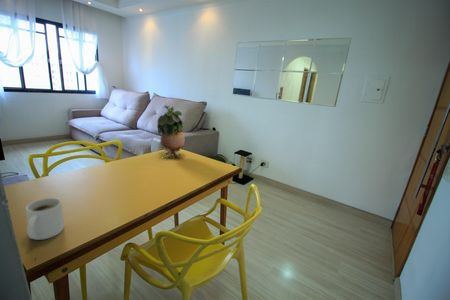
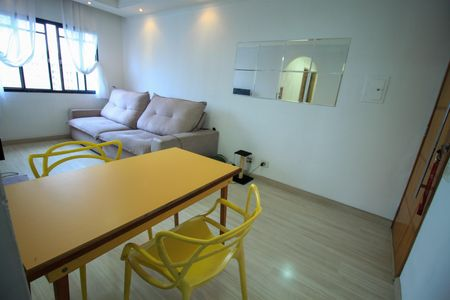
- mug [25,197,65,241]
- potted plant [156,104,186,159]
